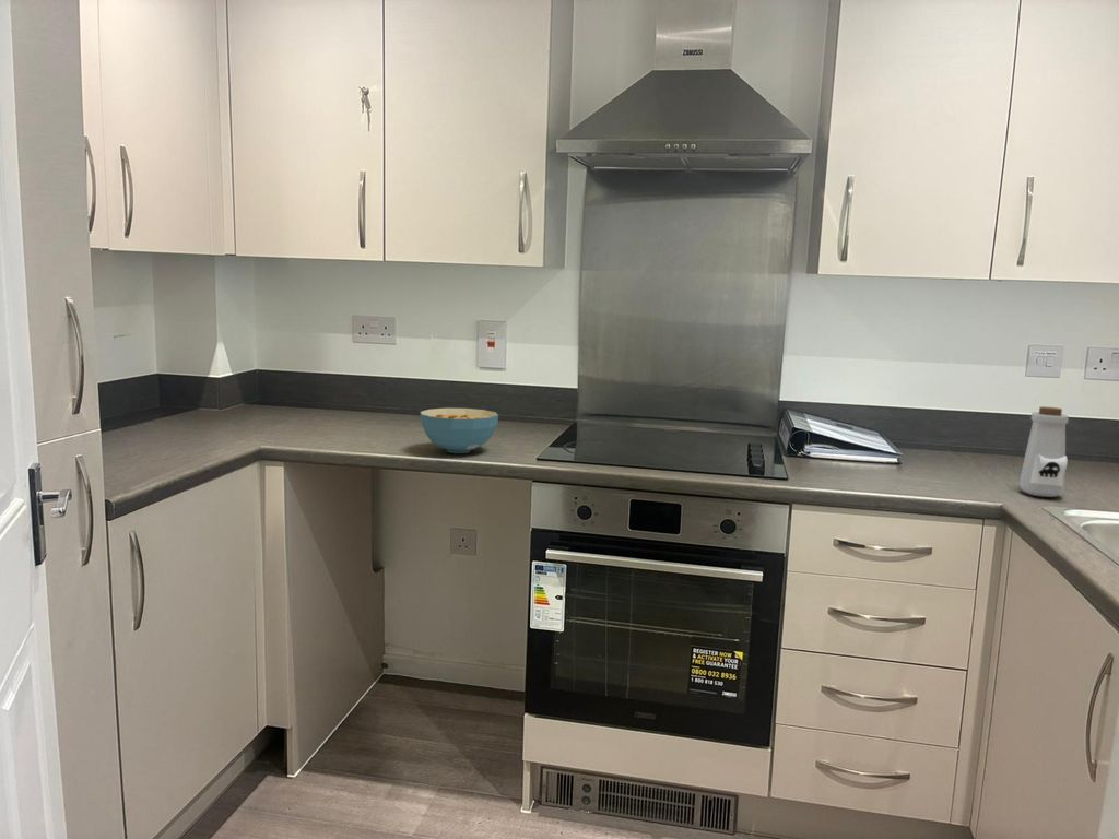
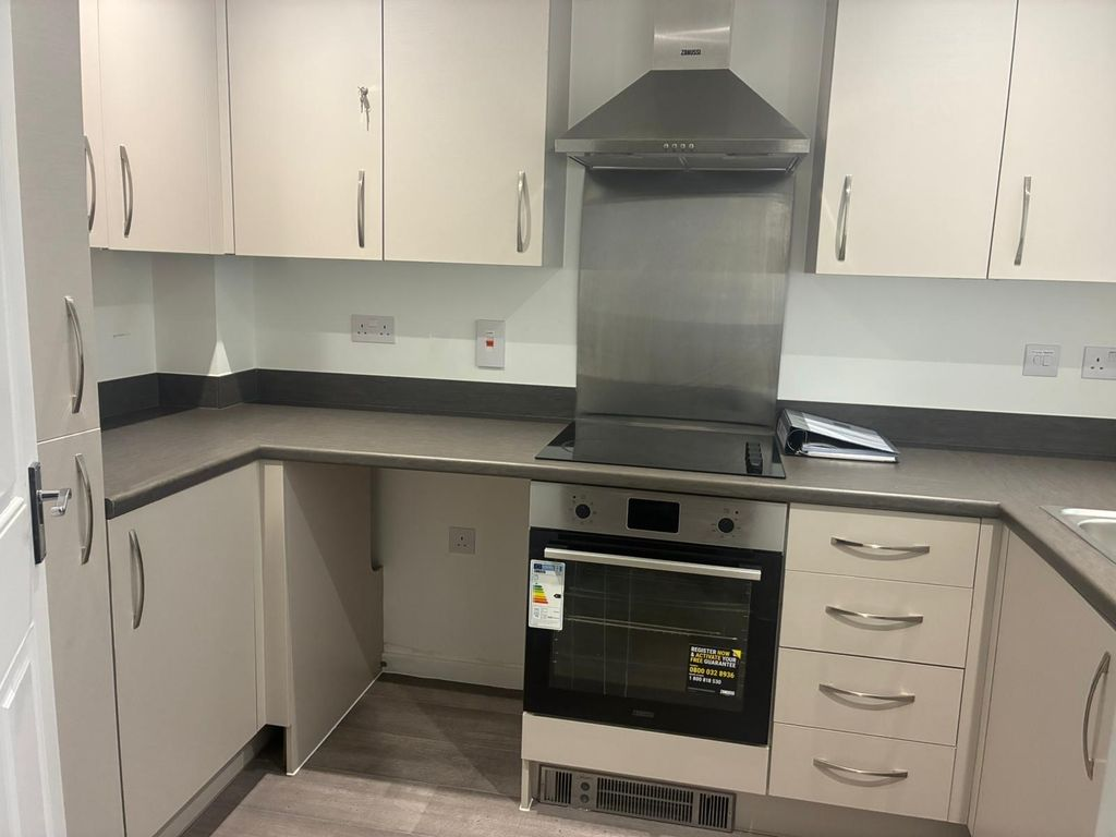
- cereal bowl [420,407,499,454]
- bottle [1018,405,1070,498]
